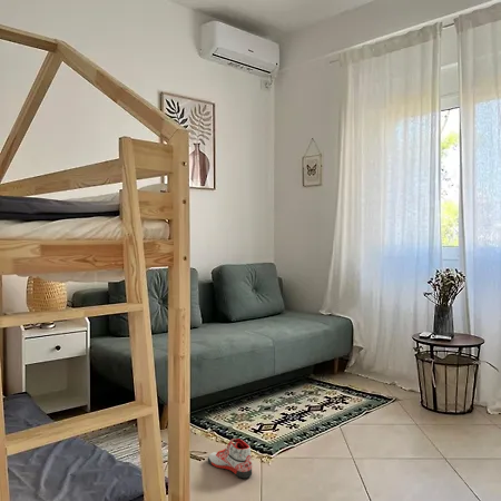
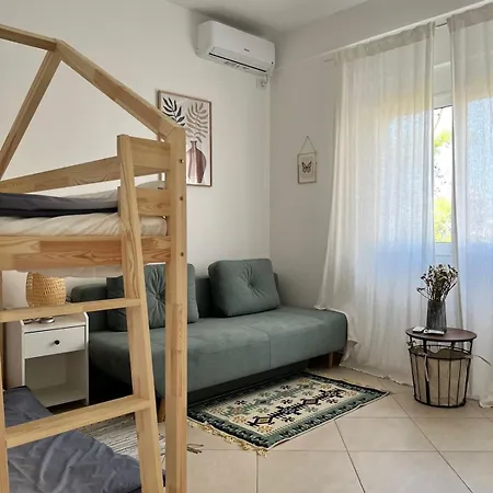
- sneaker [207,438,253,479]
